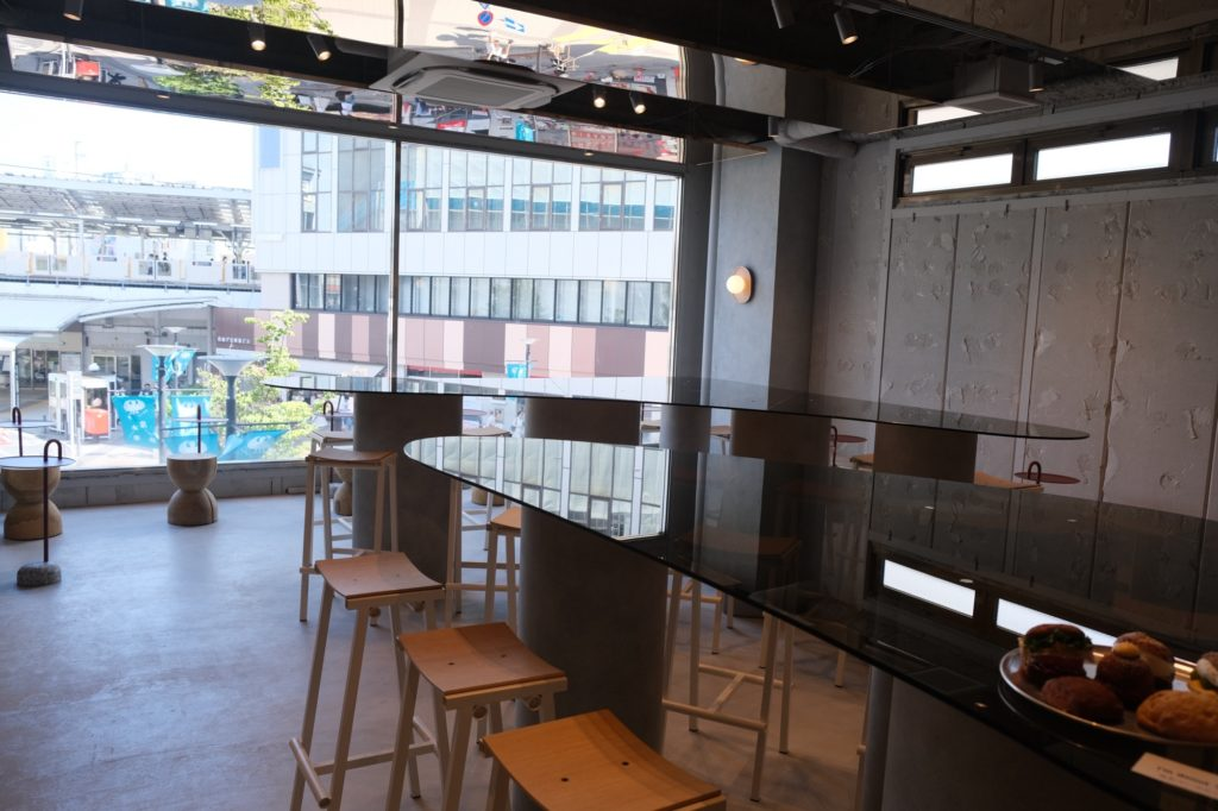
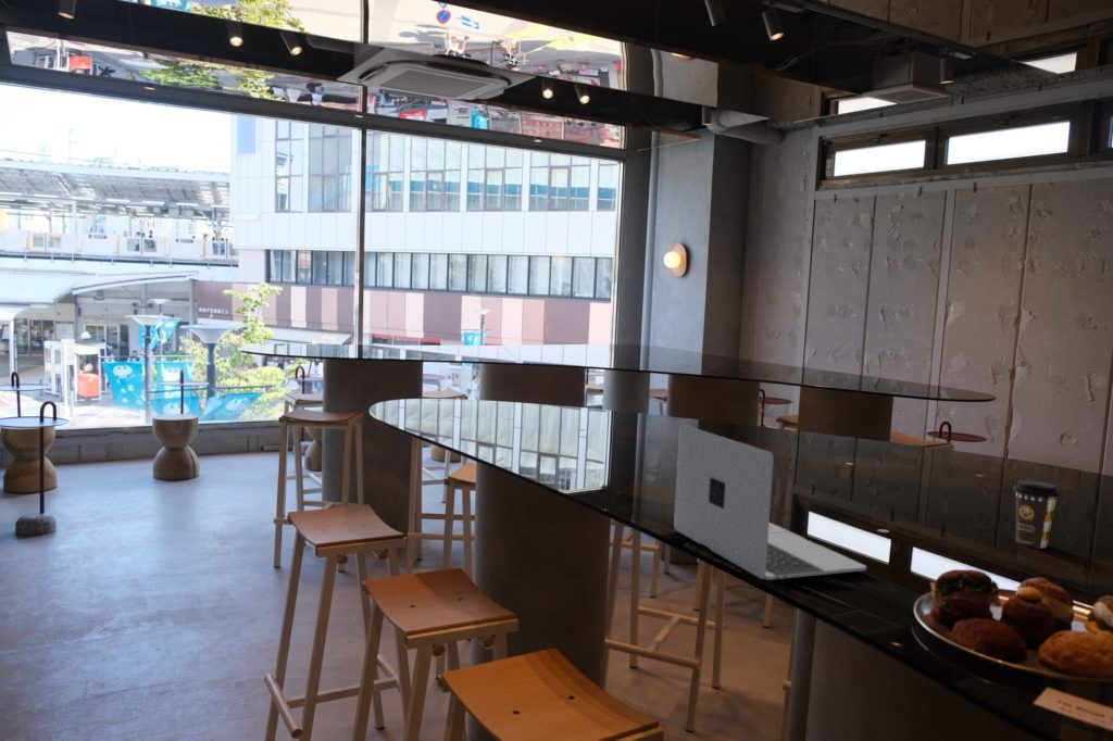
+ laptop [673,424,867,581]
+ coffee cup [1012,479,1061,549]
